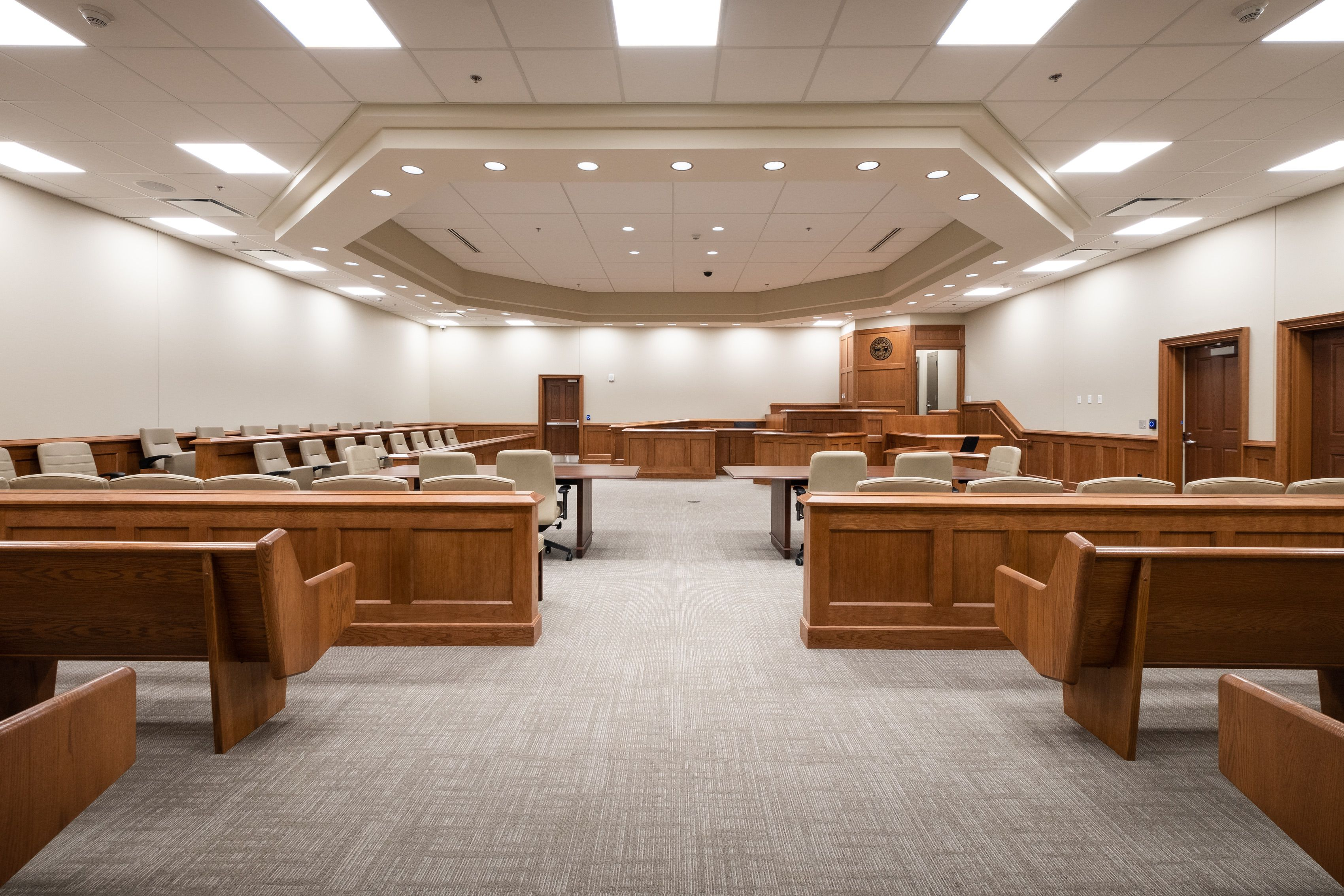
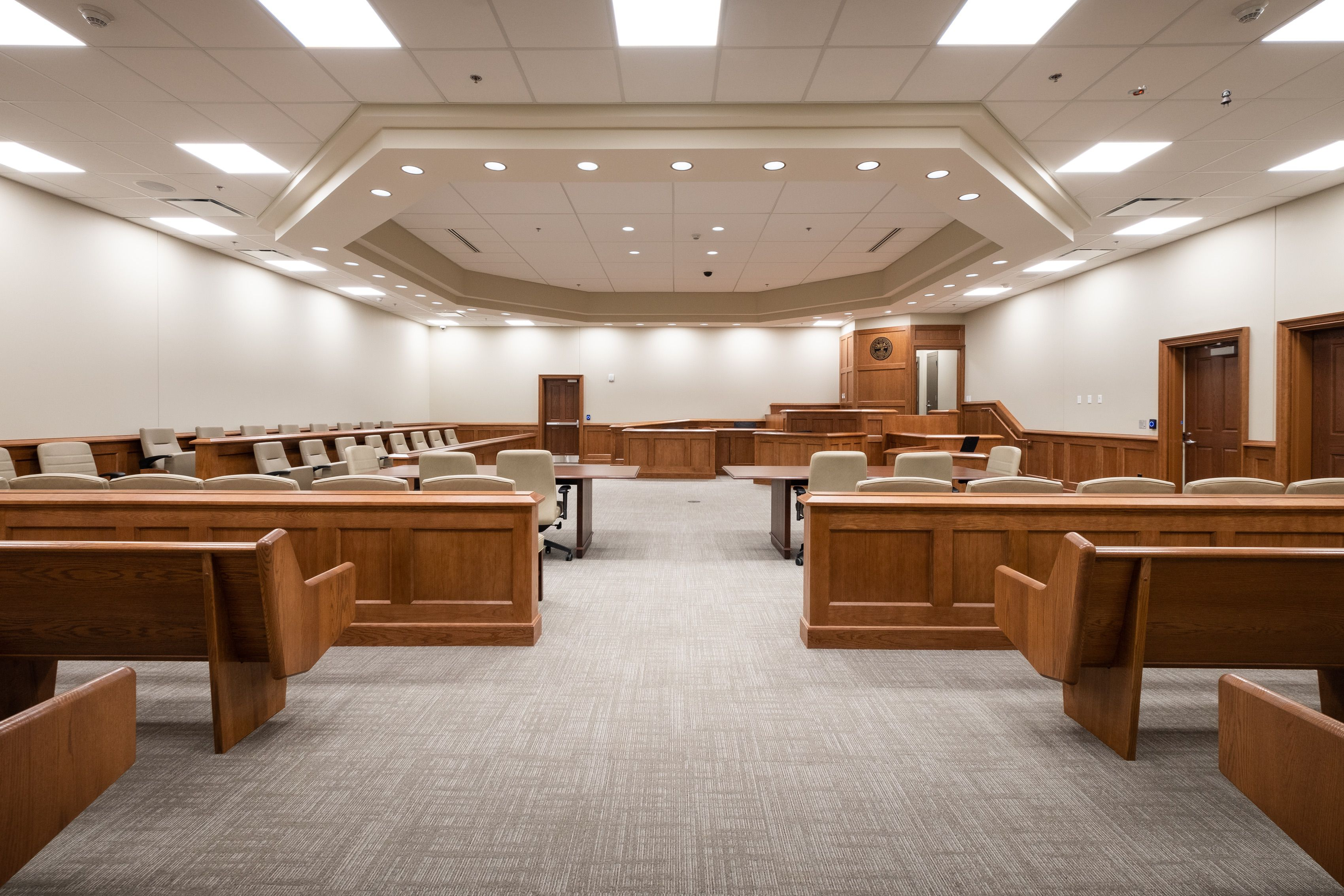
+ smoke detector [1127,85,1150,98]
+ toy figurine [1220,89,1232,108]
